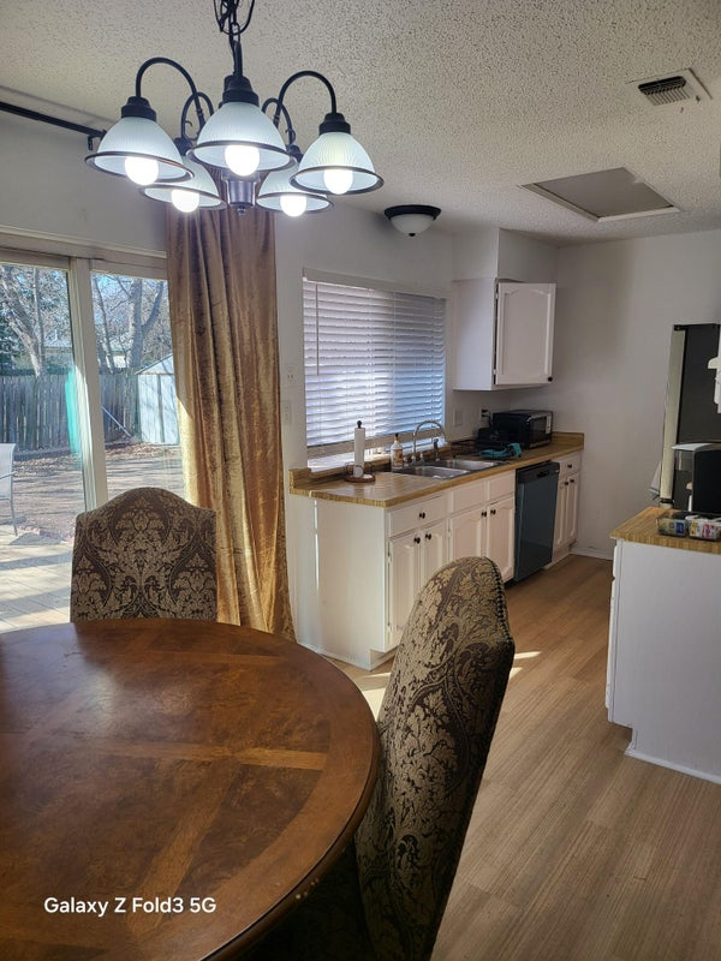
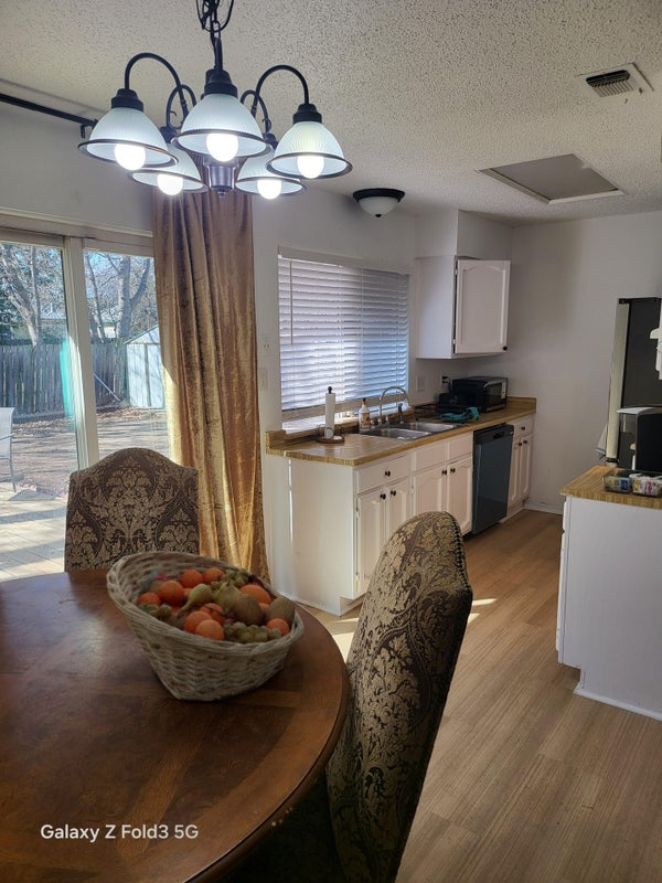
+ fruit basket [104,550,307,703]
